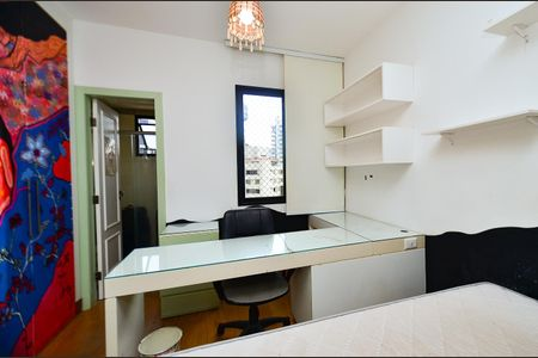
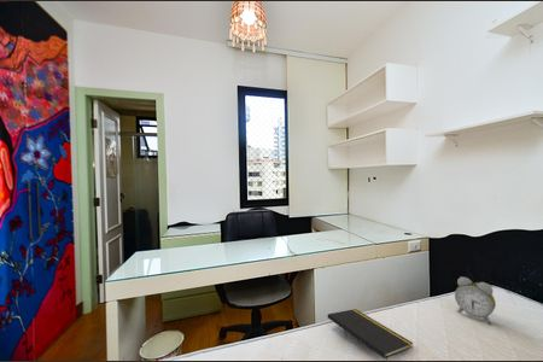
+ notepad [327,308,414,360]
+ alarm clock [454,275,497,326]
